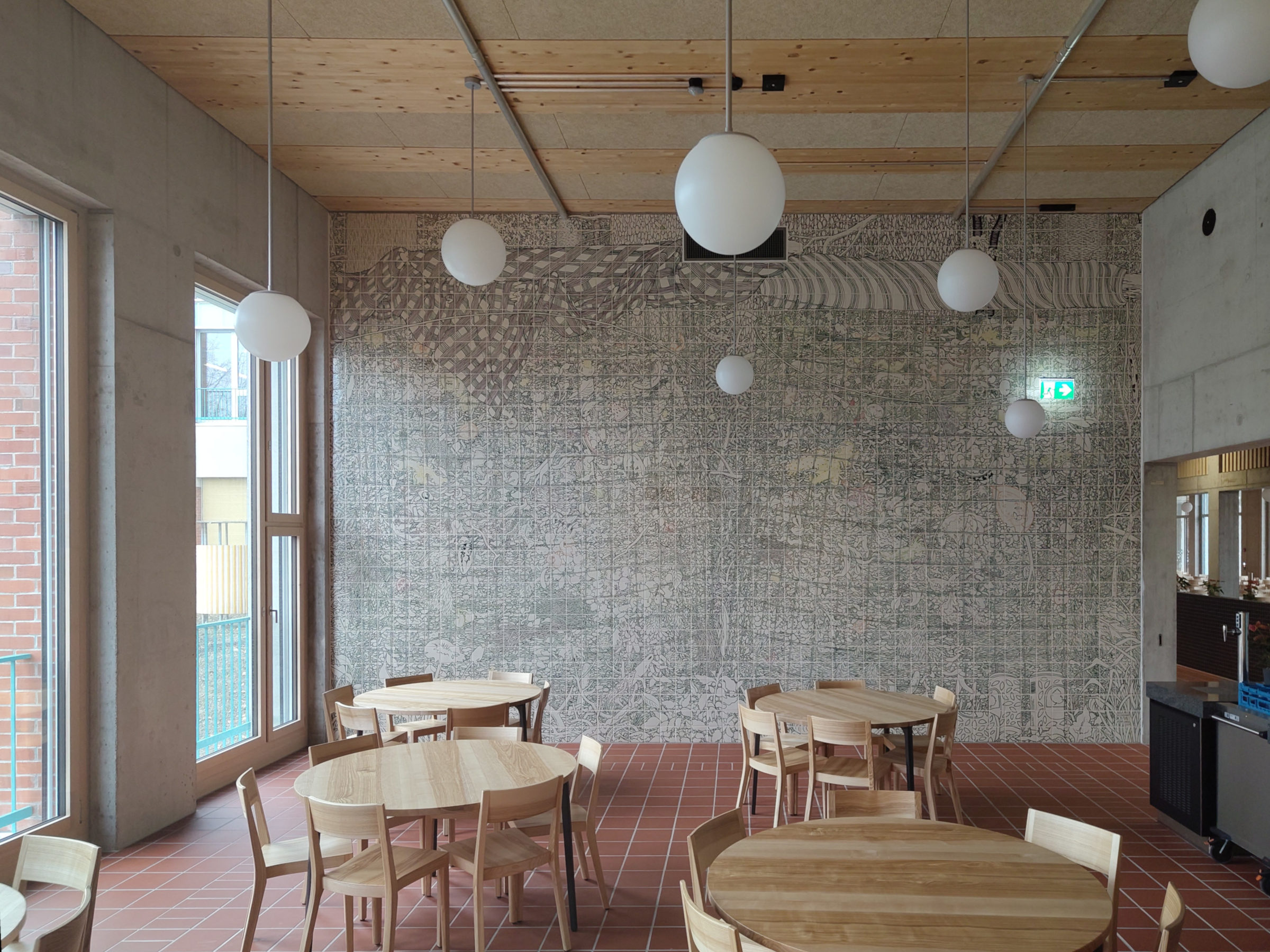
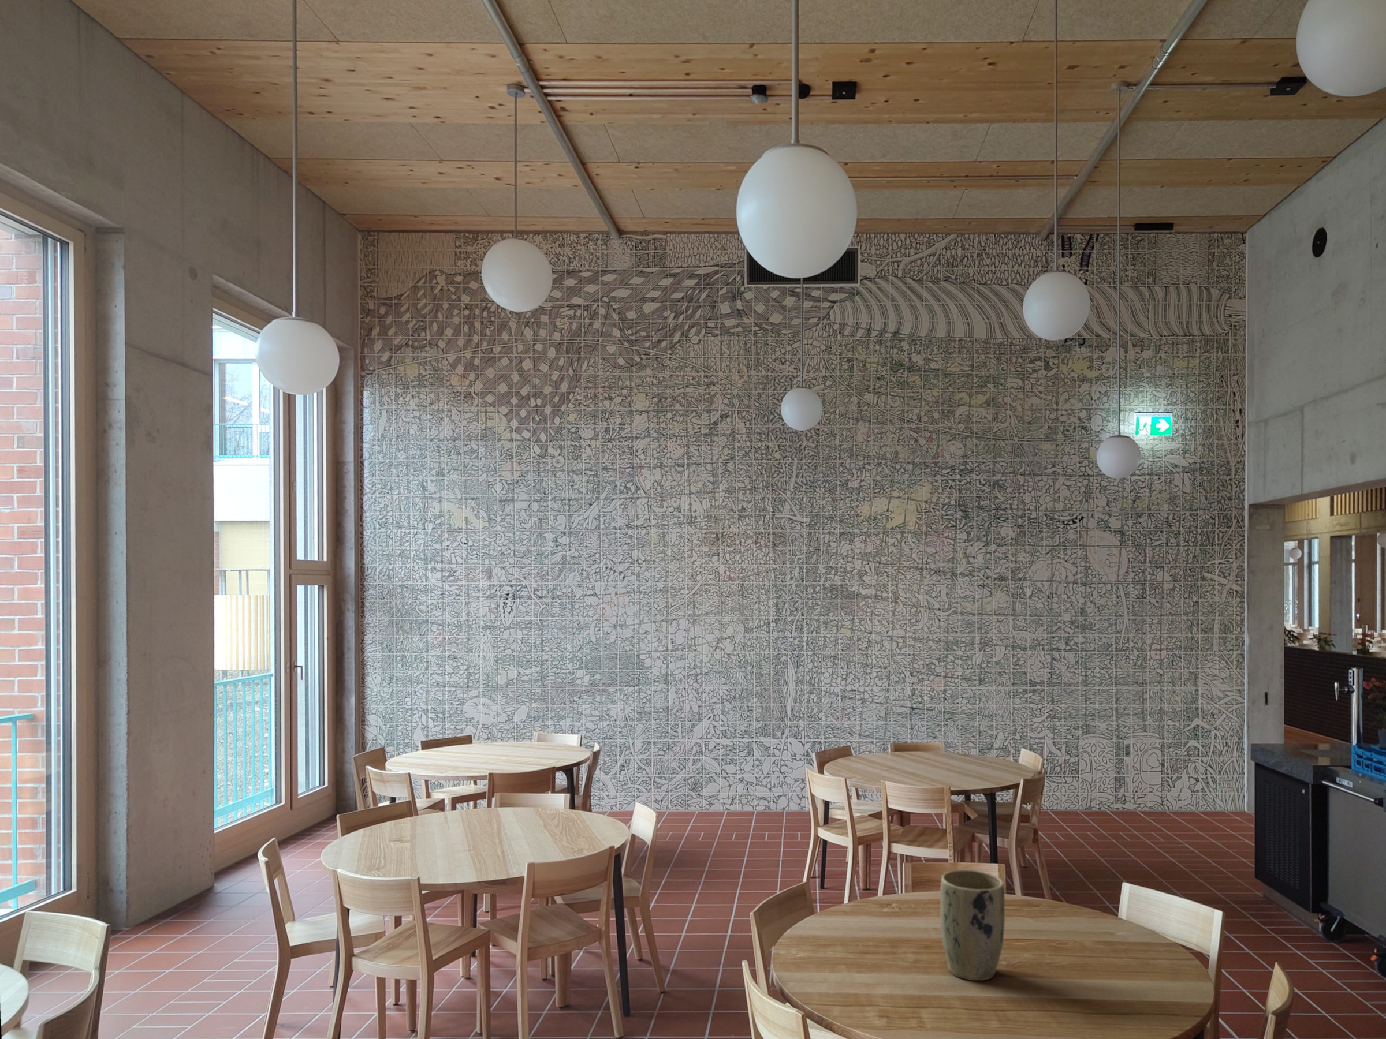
+ plant pot [940,870,1005,981]
